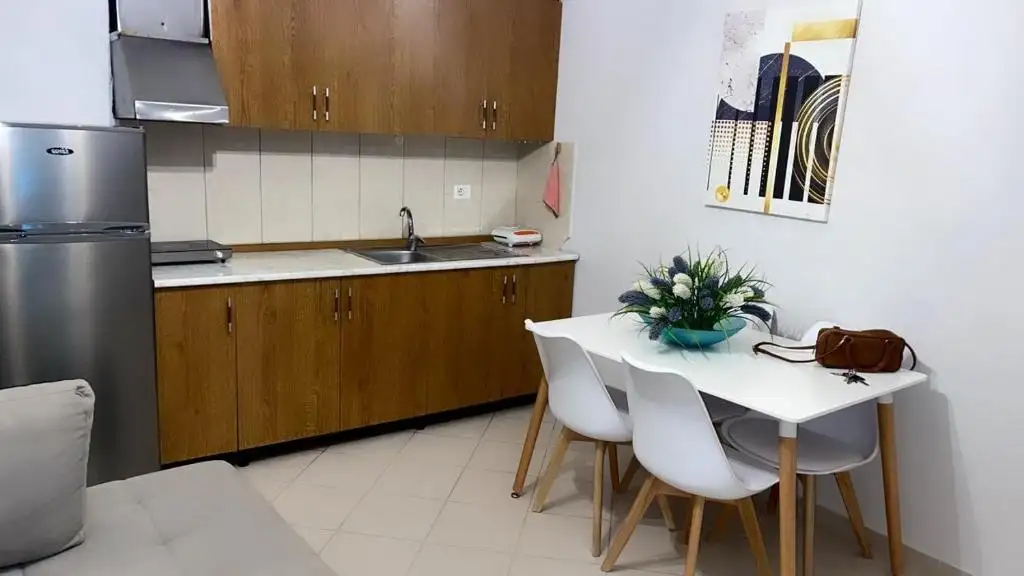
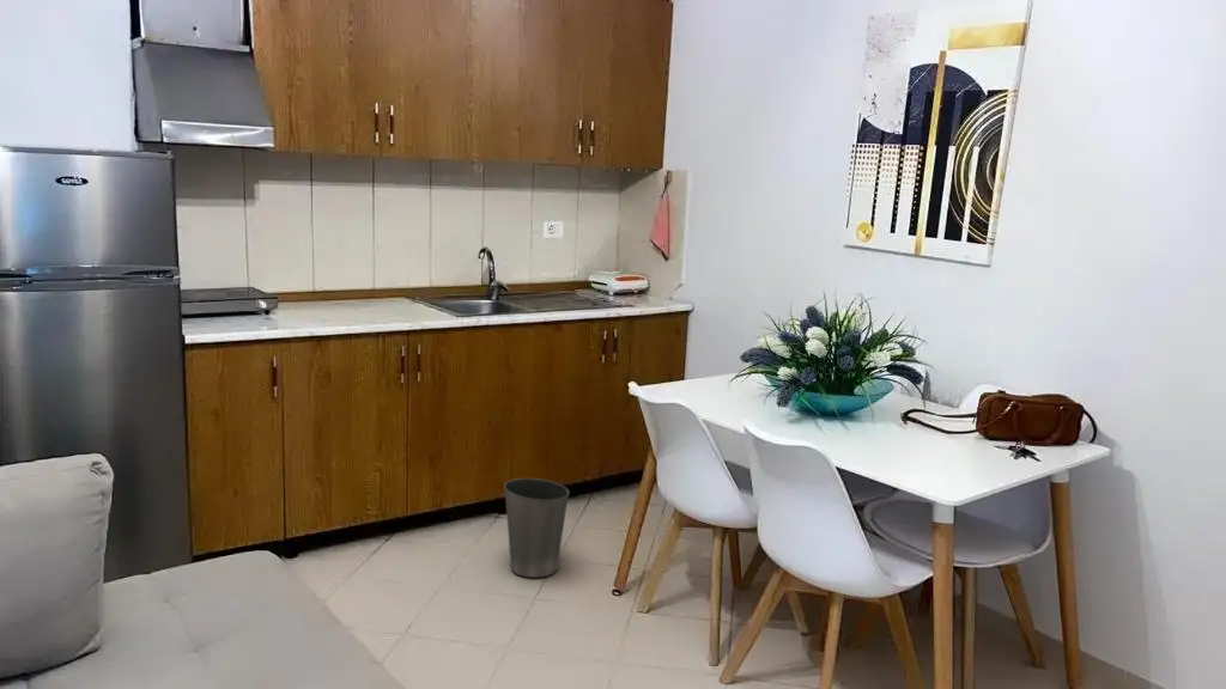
+ waste basket [503,477,570,579]
